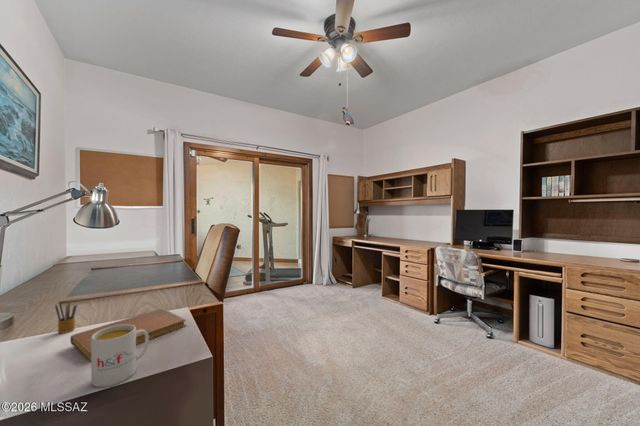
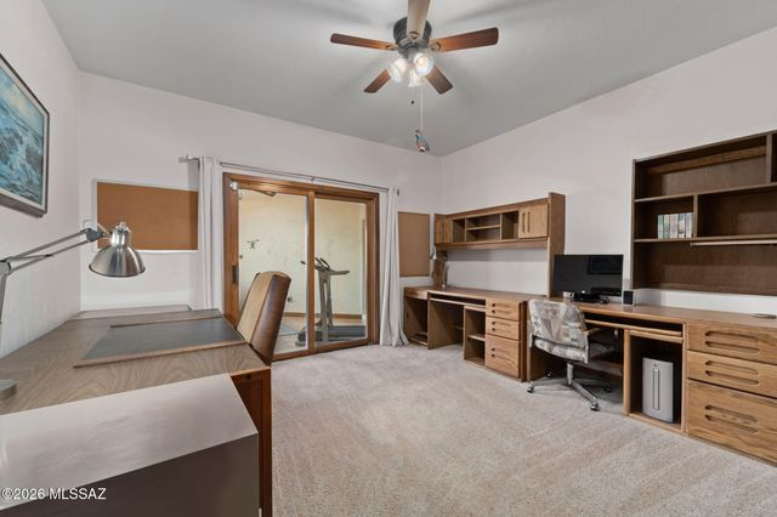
- mug [90,324,150,388]
- pencil box [54,299,78,335]
- notebook [69,307,187,363]
